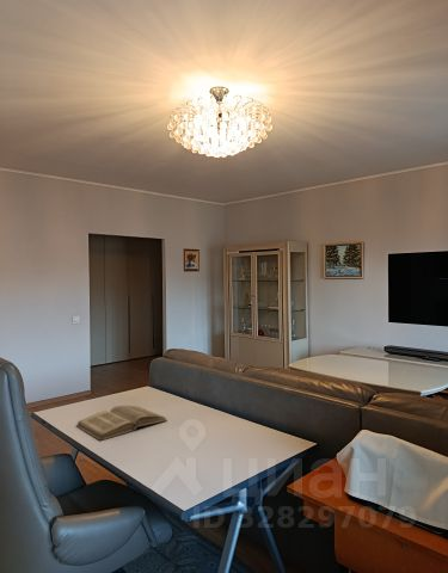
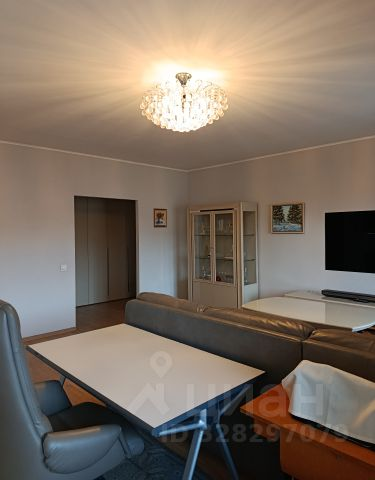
- book [75,405,168,442]
